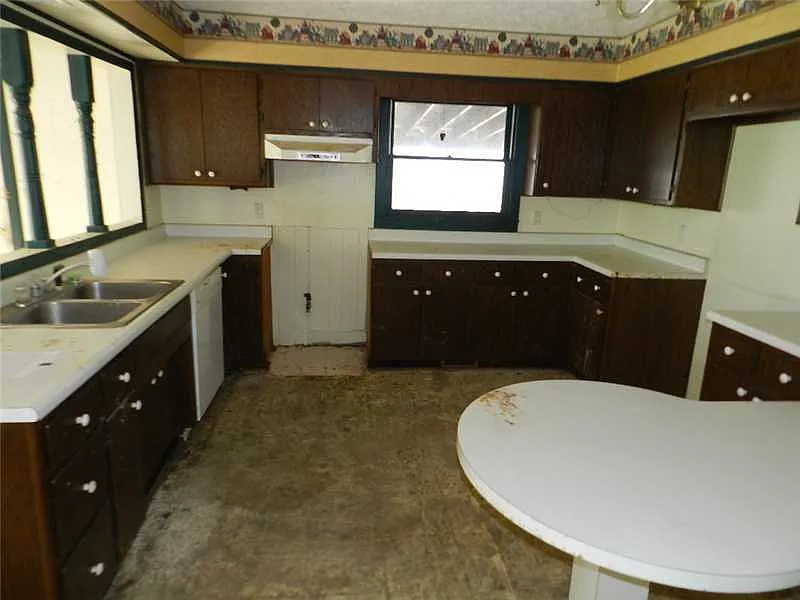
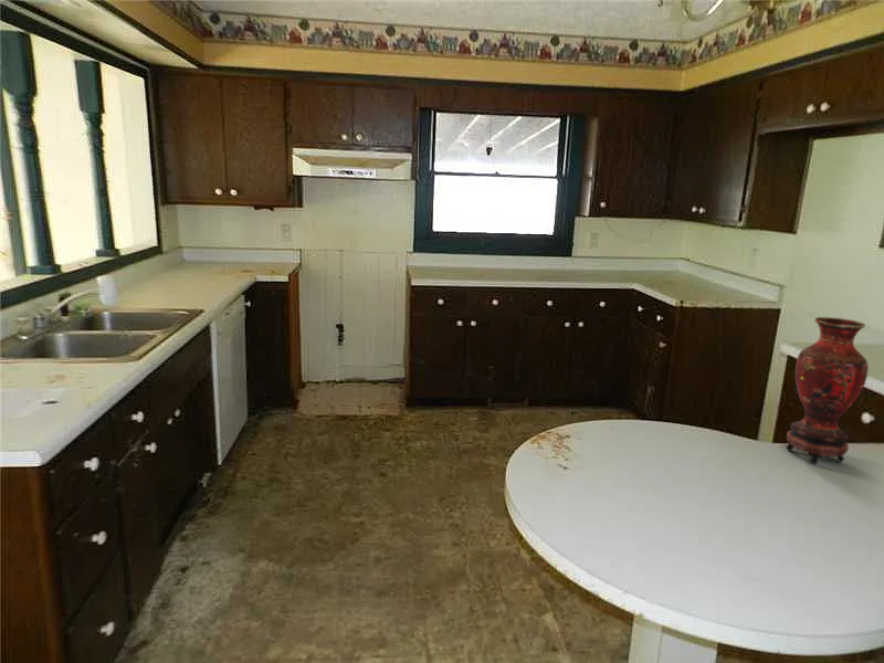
+ vase [785,316,870,465]
